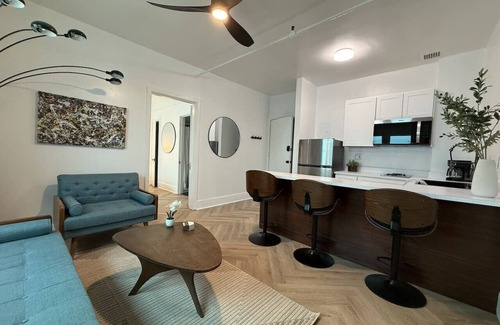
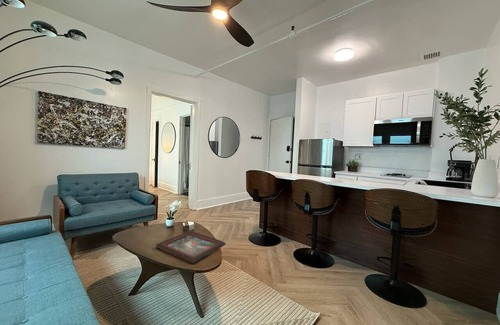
+ decorative tray [155,230,226,264]
